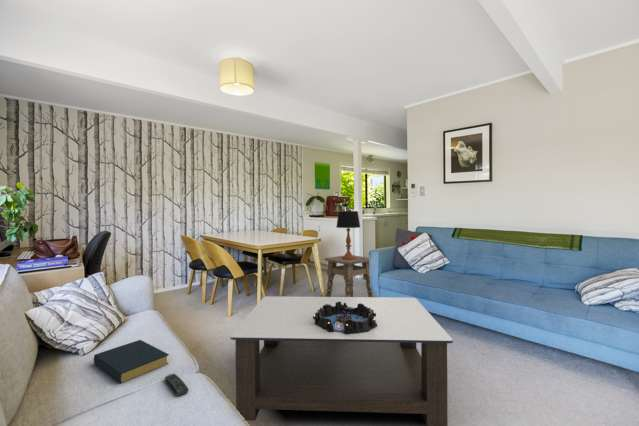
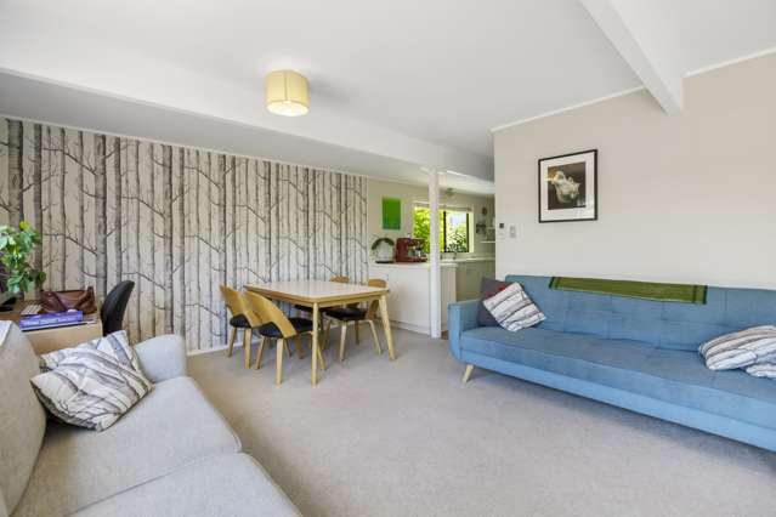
- hardback book [93,339,170,384]
- coffee table [229,295,454,426]
- decorative bowl [313,301,377,334]
- side table [324,255,374,297]
- table lamp [335,210,361,260]
- remote control [164,373,190,397]
